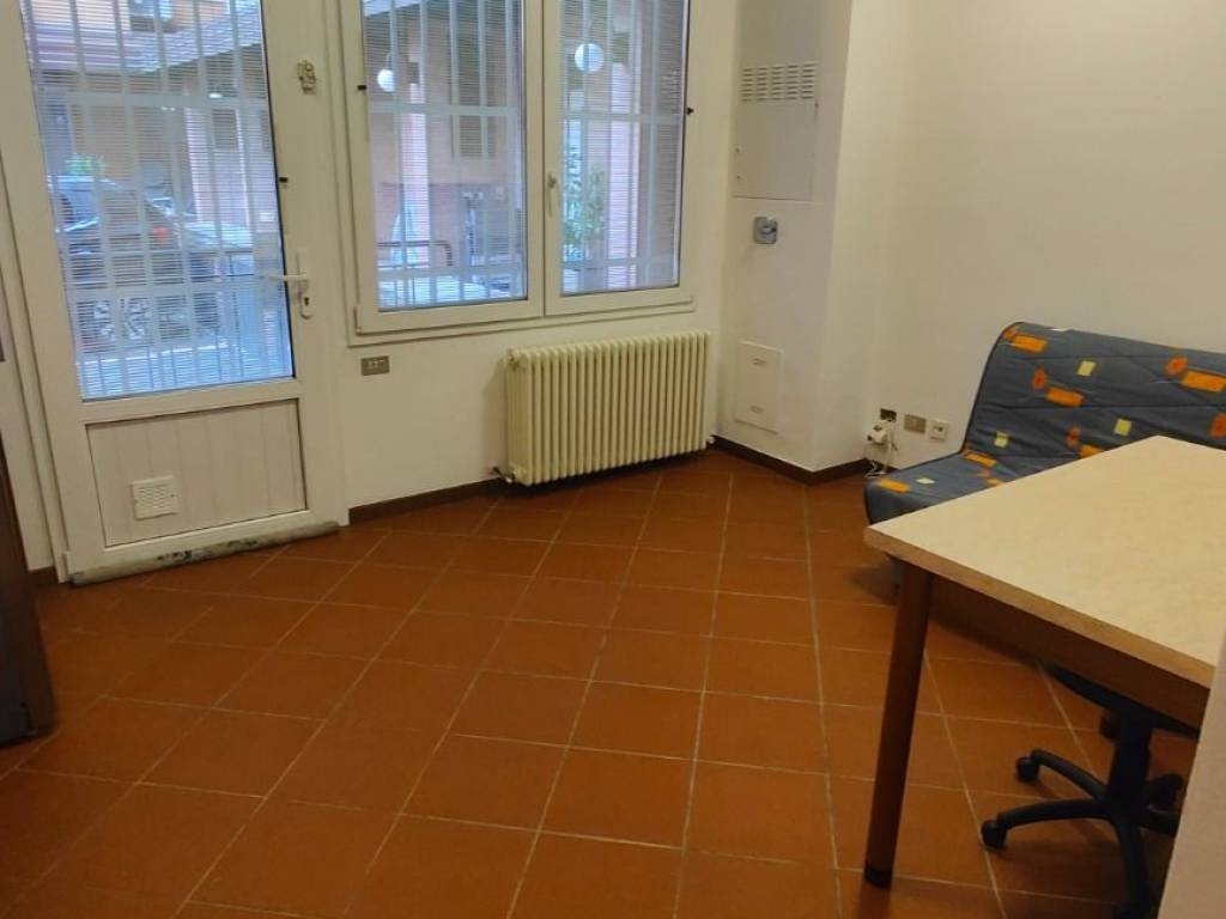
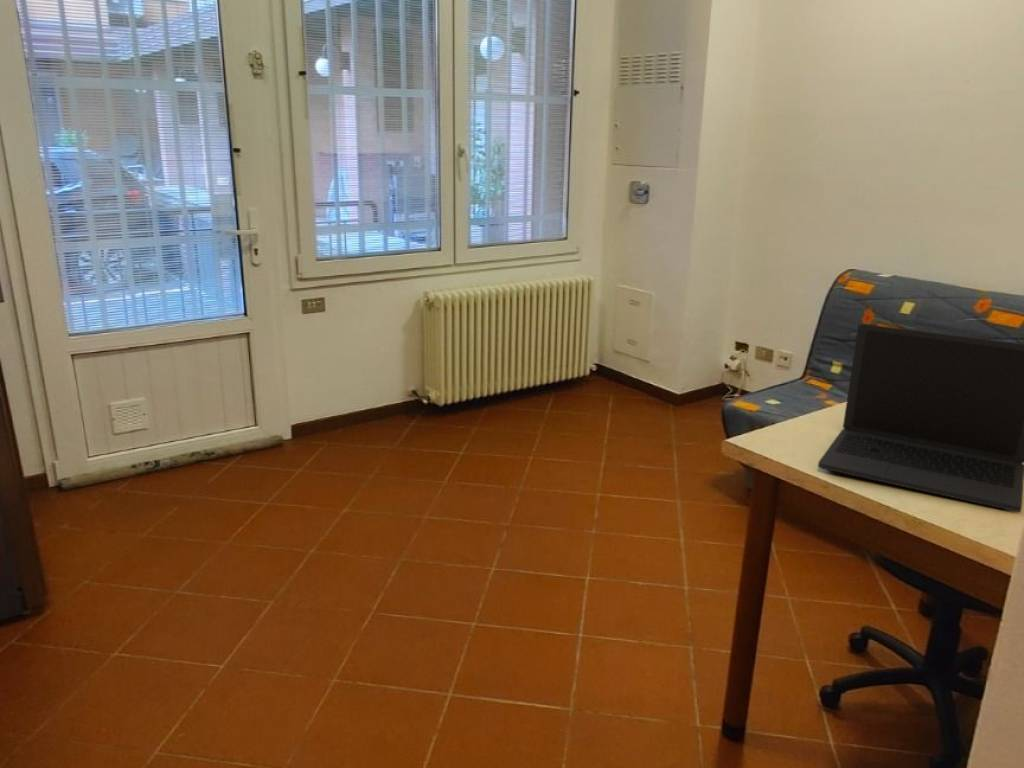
+ laptop [817,323,1024,513]
